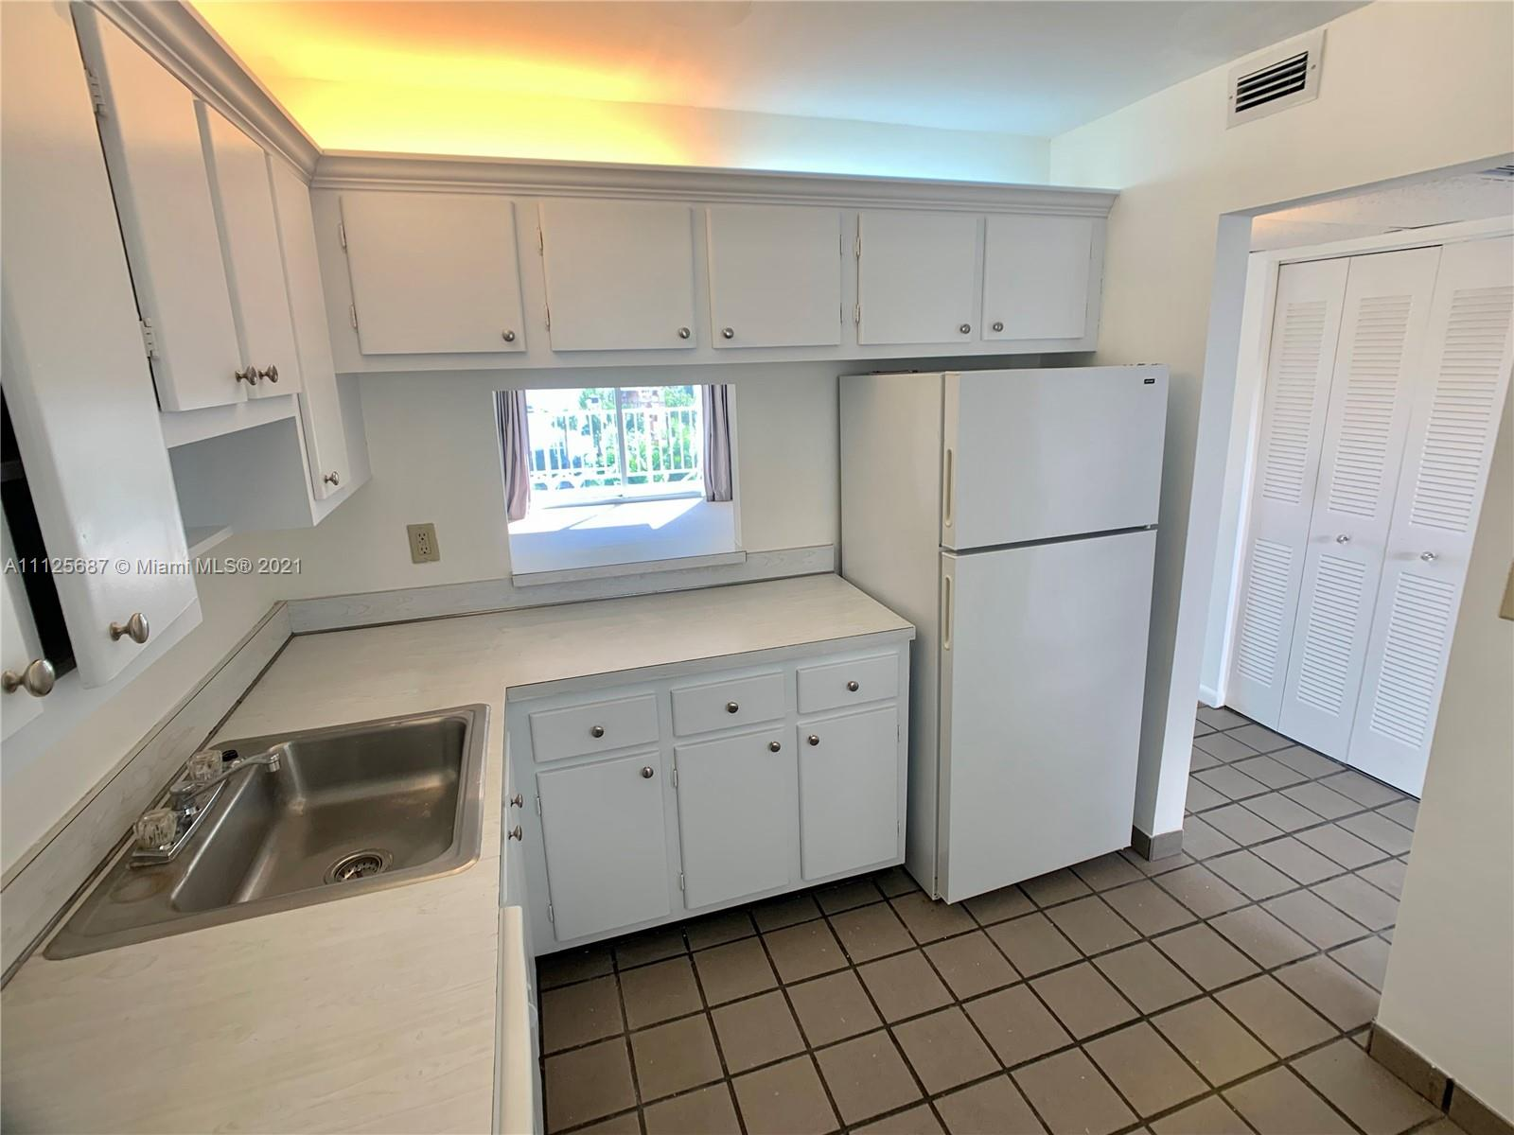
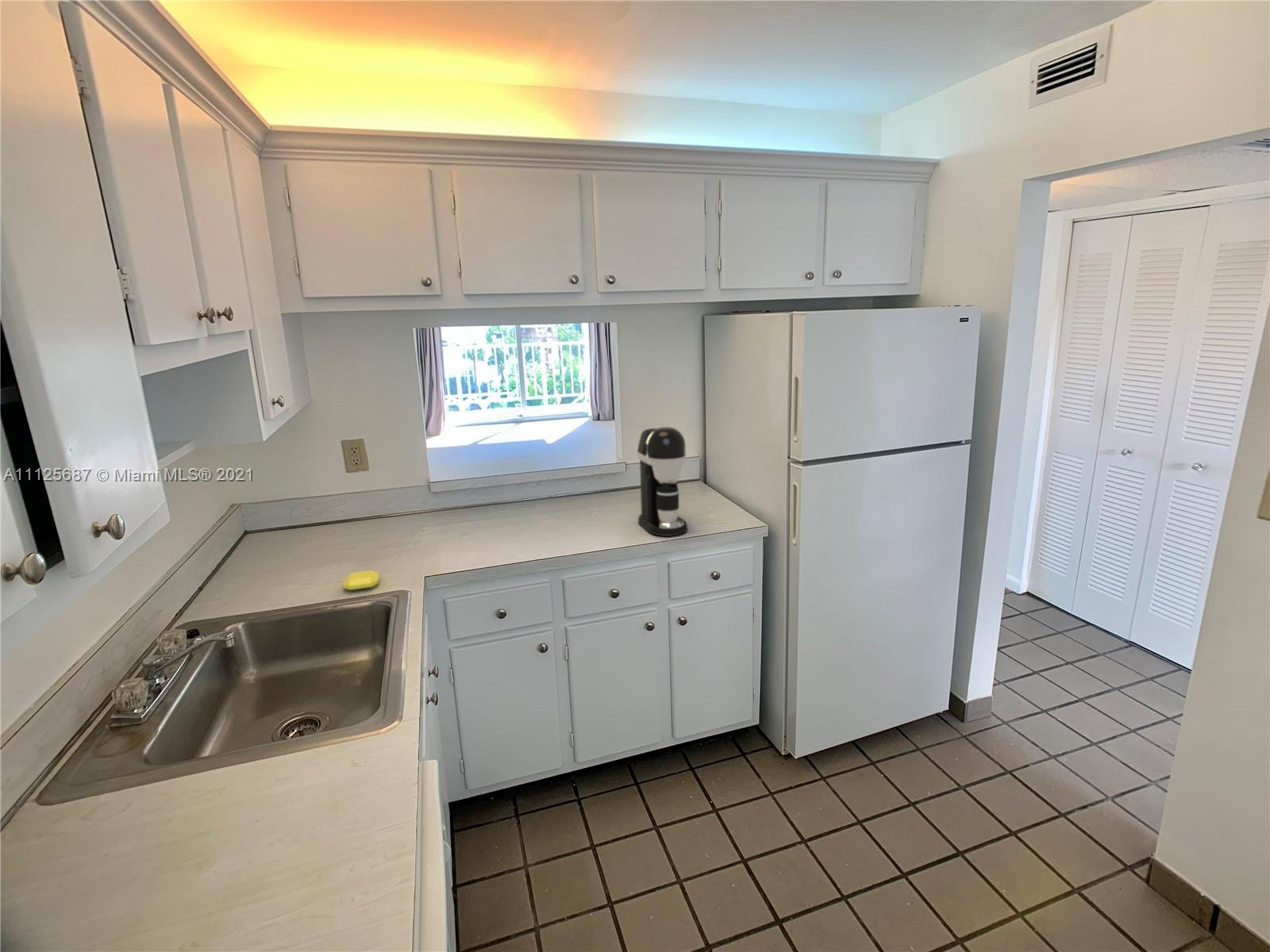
+ soap bar [342,570,380,591]
+ coffee maker [636,426,688,537]
